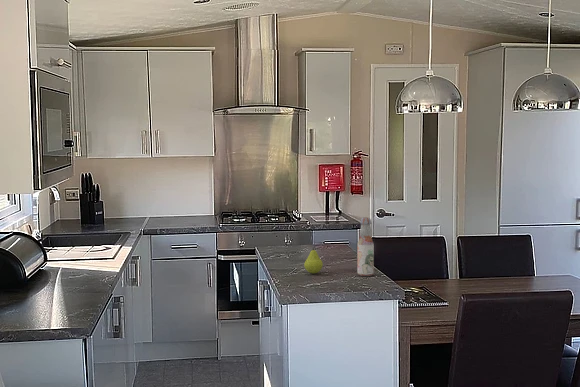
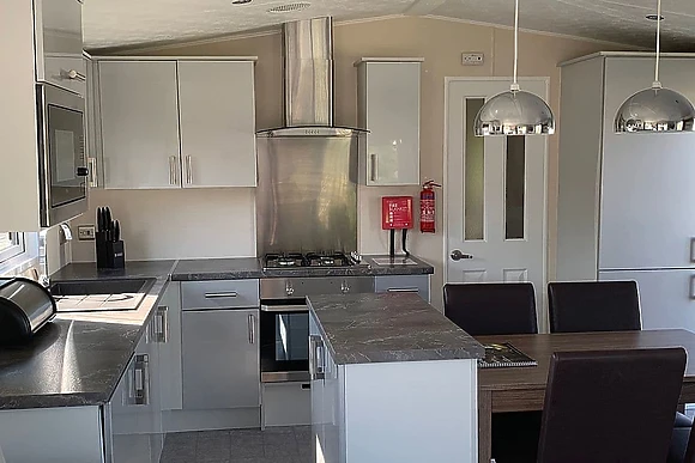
- fruit [303,246,324,274]
- bottle [356,217,375,277]
